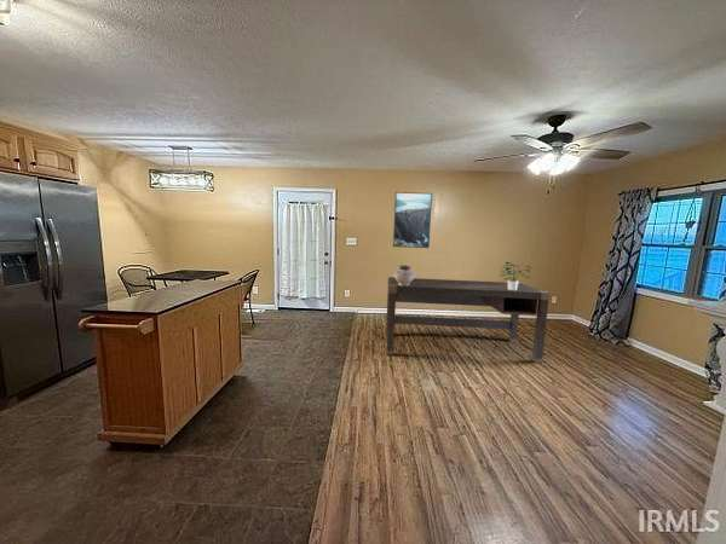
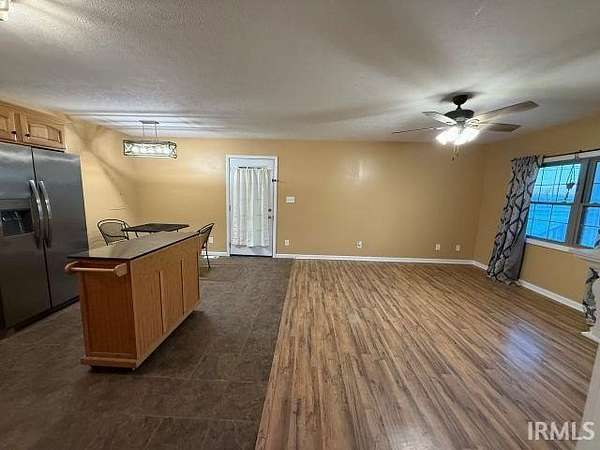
- potted plant [500,260,531,290]
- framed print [392,191,433,249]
- ceramic pot [393,264,416,287]
- dining table [385,276,552,364]
